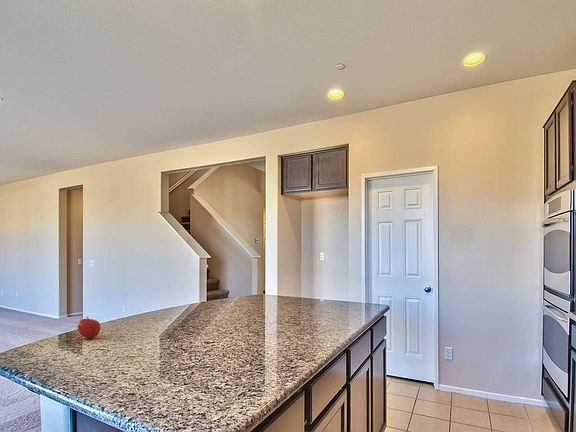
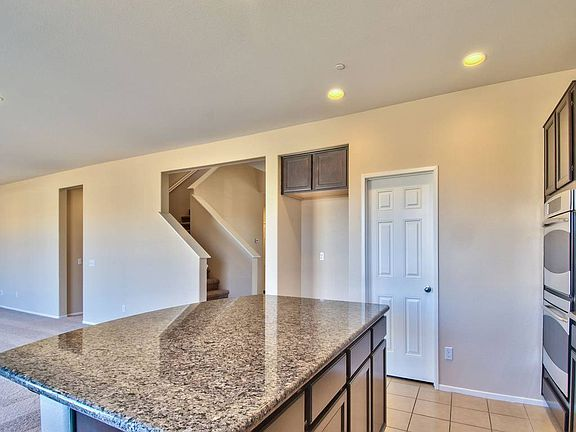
- fruit [77,316,102,339]
